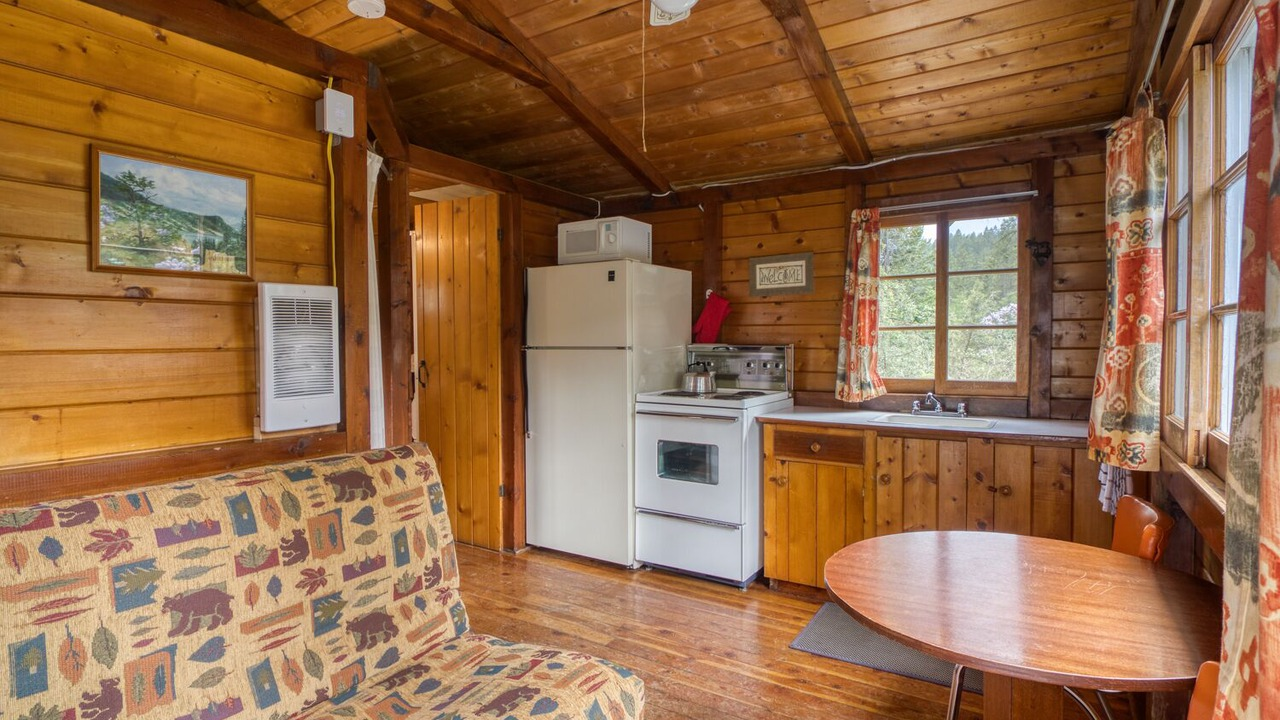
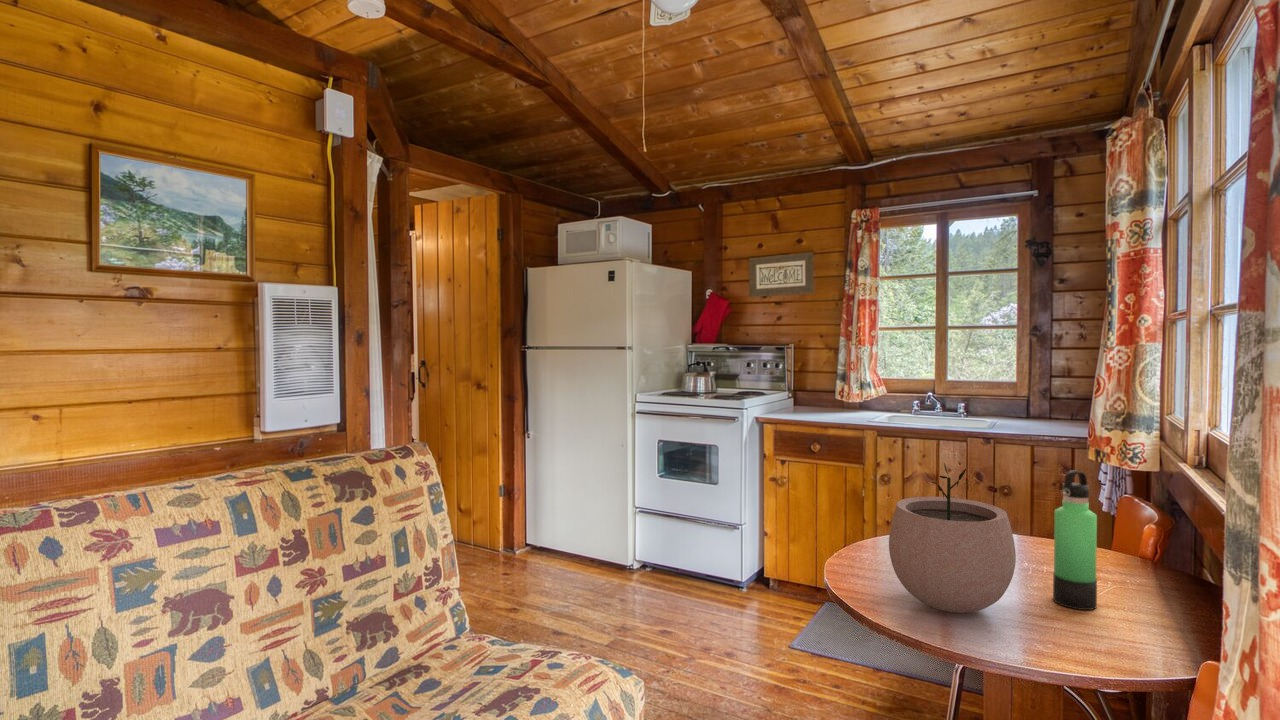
+ plant pot [888,462,1017,614]
+ thermos bottle [1052,469,1098,611]
